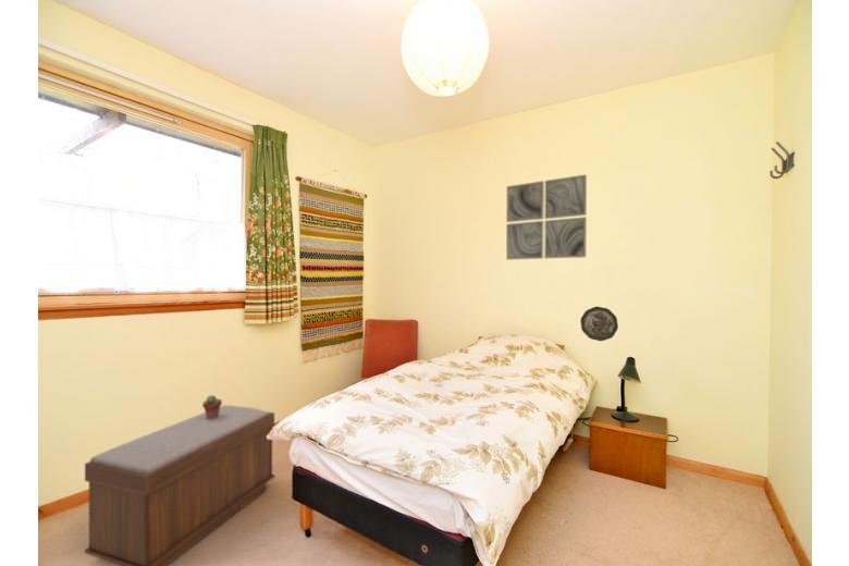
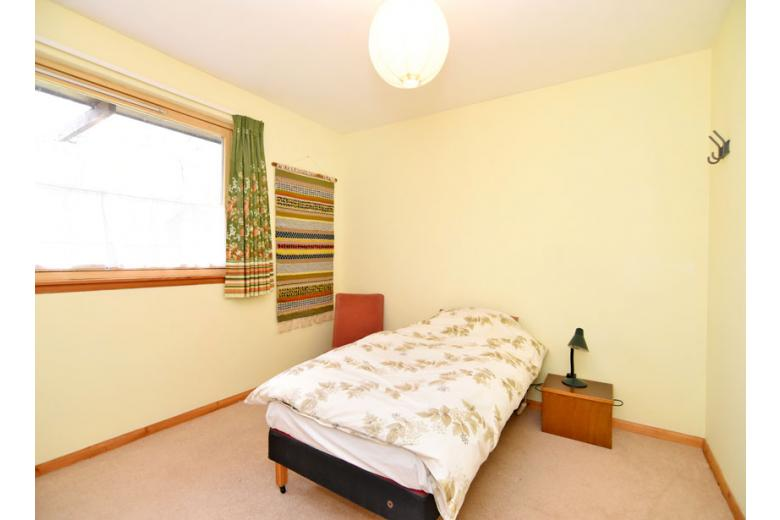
- potted succulent [201,394,223,419]
- bench [84,404,275,566]
- decorative plate [579,306,619,342]
- wall art [505,173,588,261]
